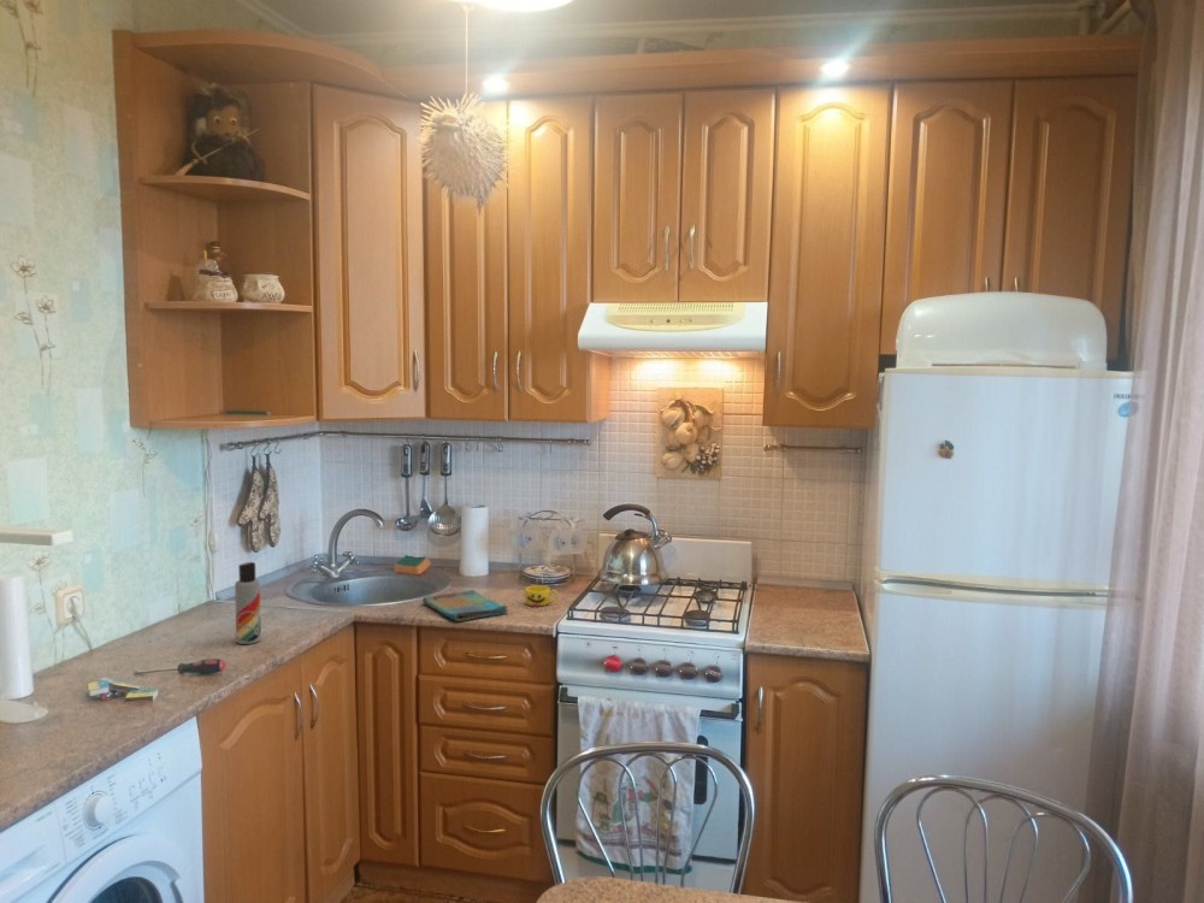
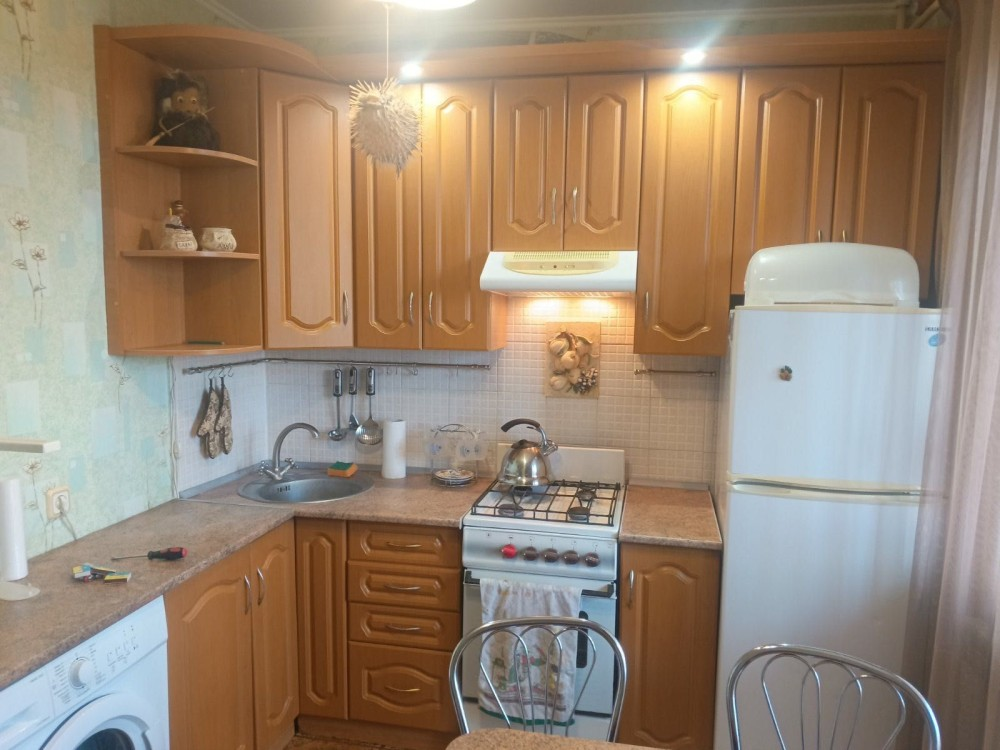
- cup [524,584,559,607]
- dish towel [421,589,509,622]
- lotion bottle [234,561,262,645]
